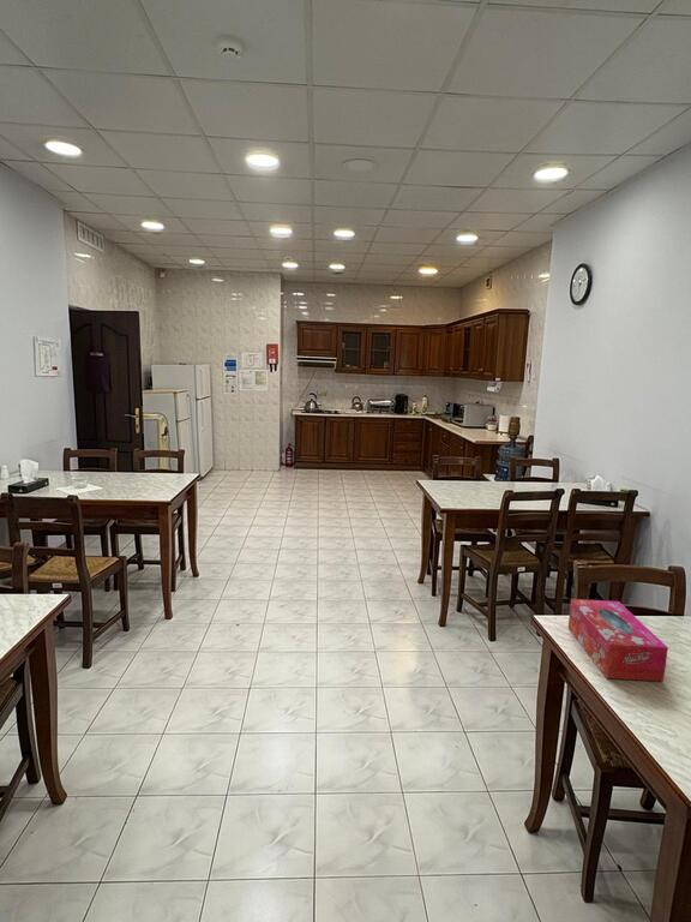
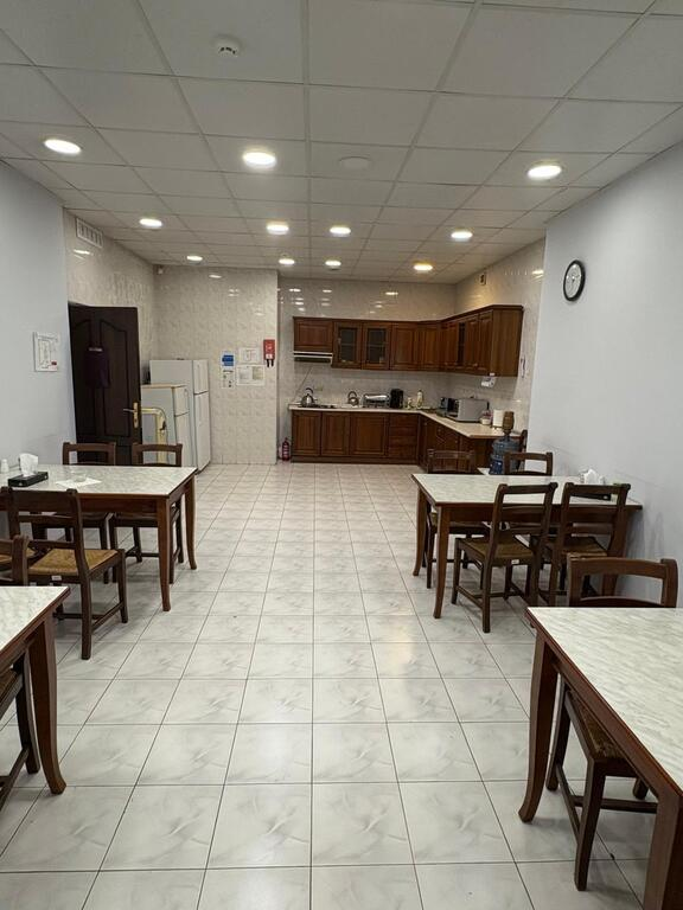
- tissue box [567,598,669,682]
